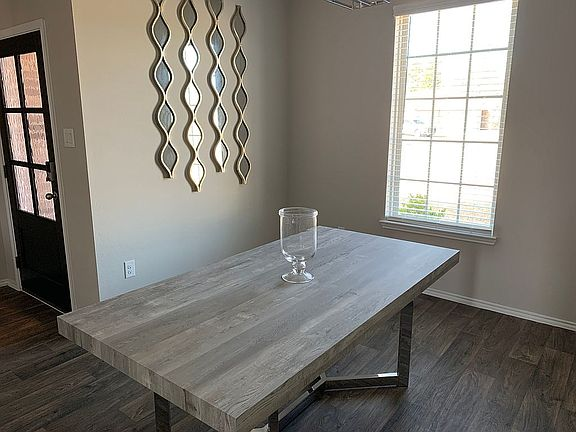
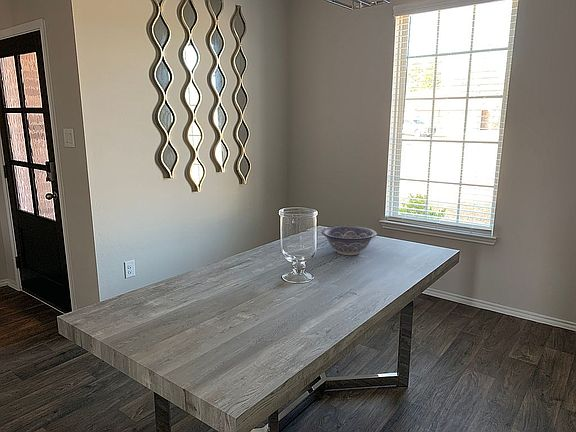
+ decorative bowl [321,225,378,256]
